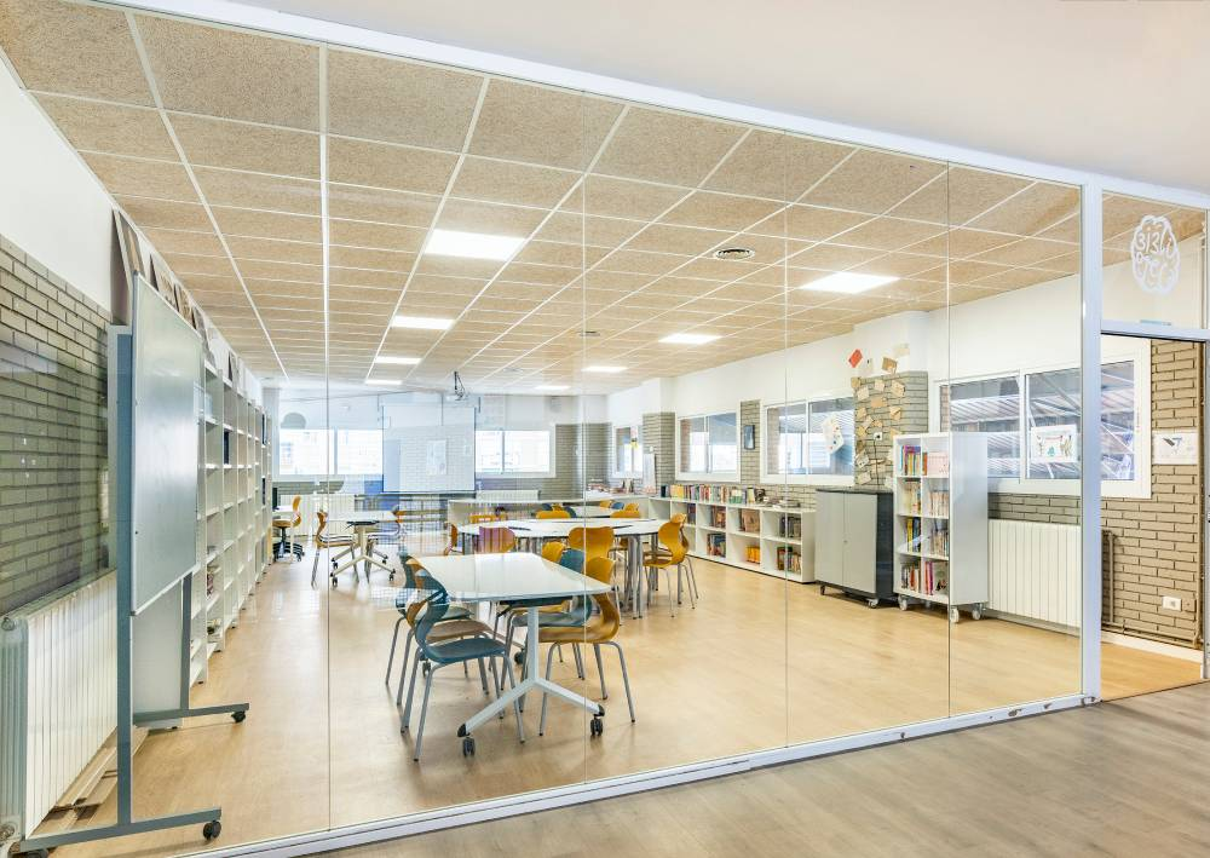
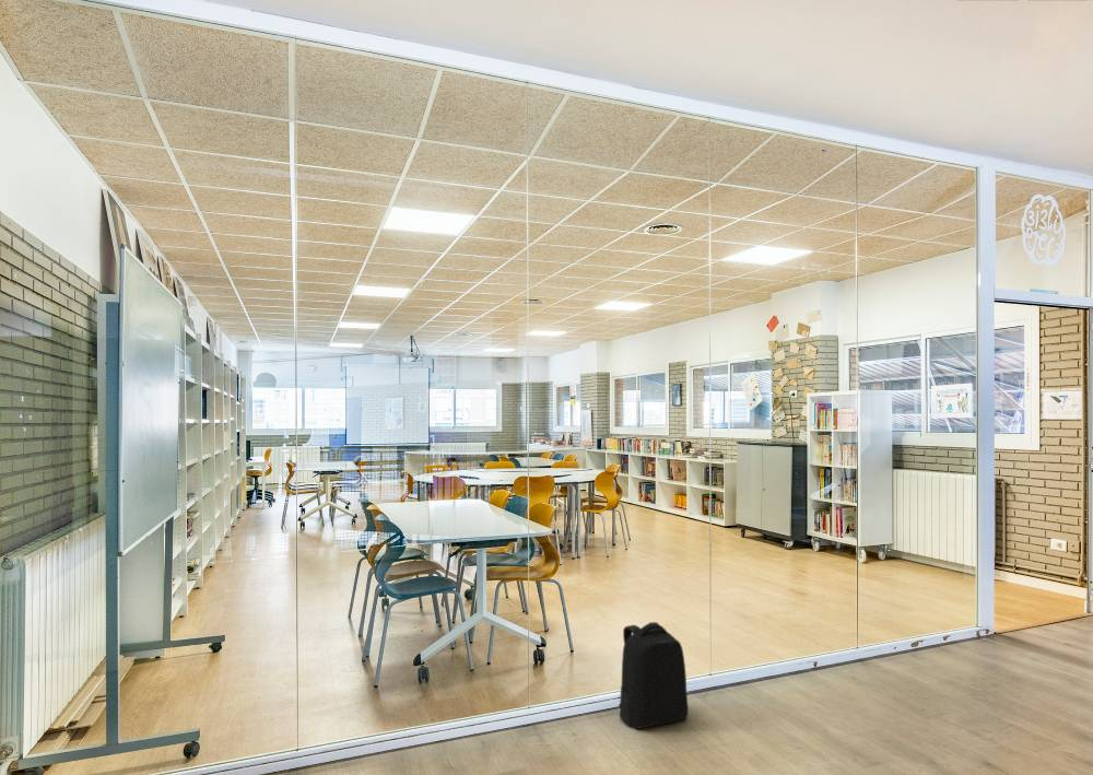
+ backpack [618,621,690,730]
